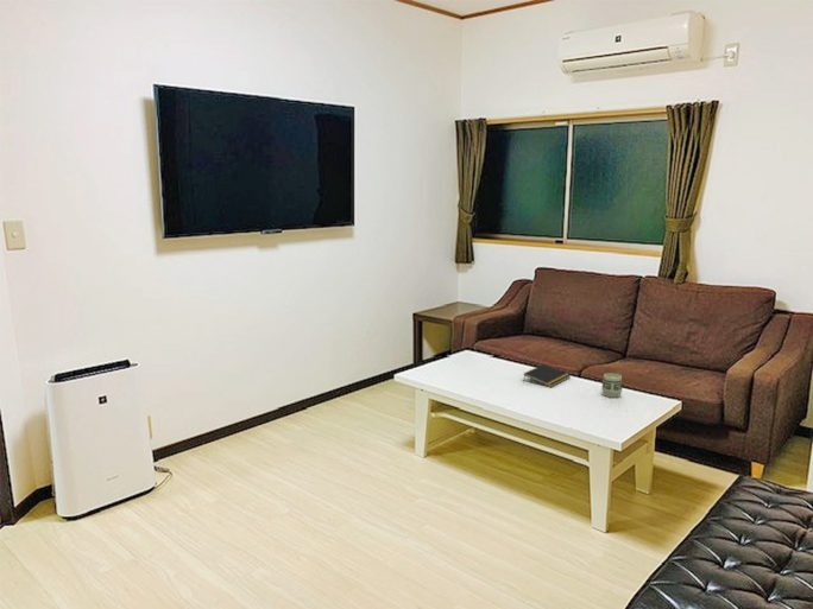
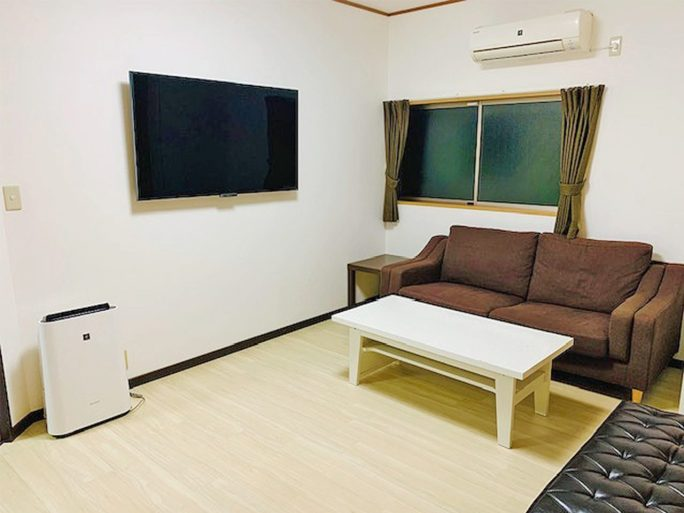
- notepad [522,363,572,388]
- cup [600,373,623,399]
